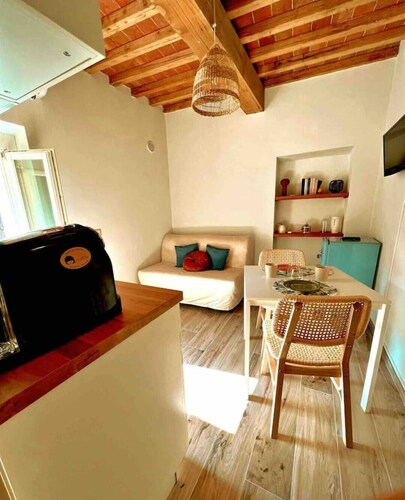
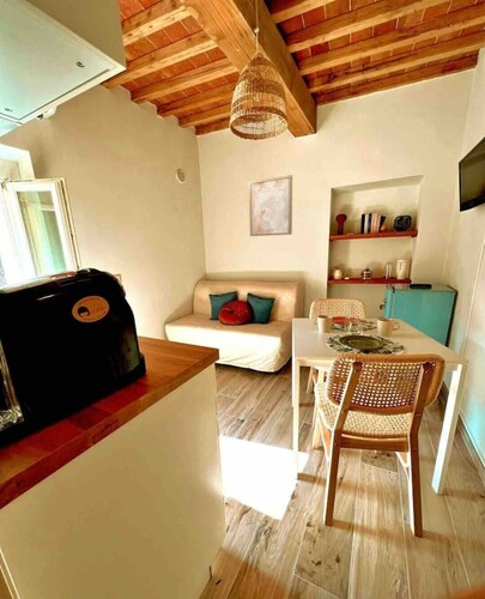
+ wall art [248,174,293,237]
